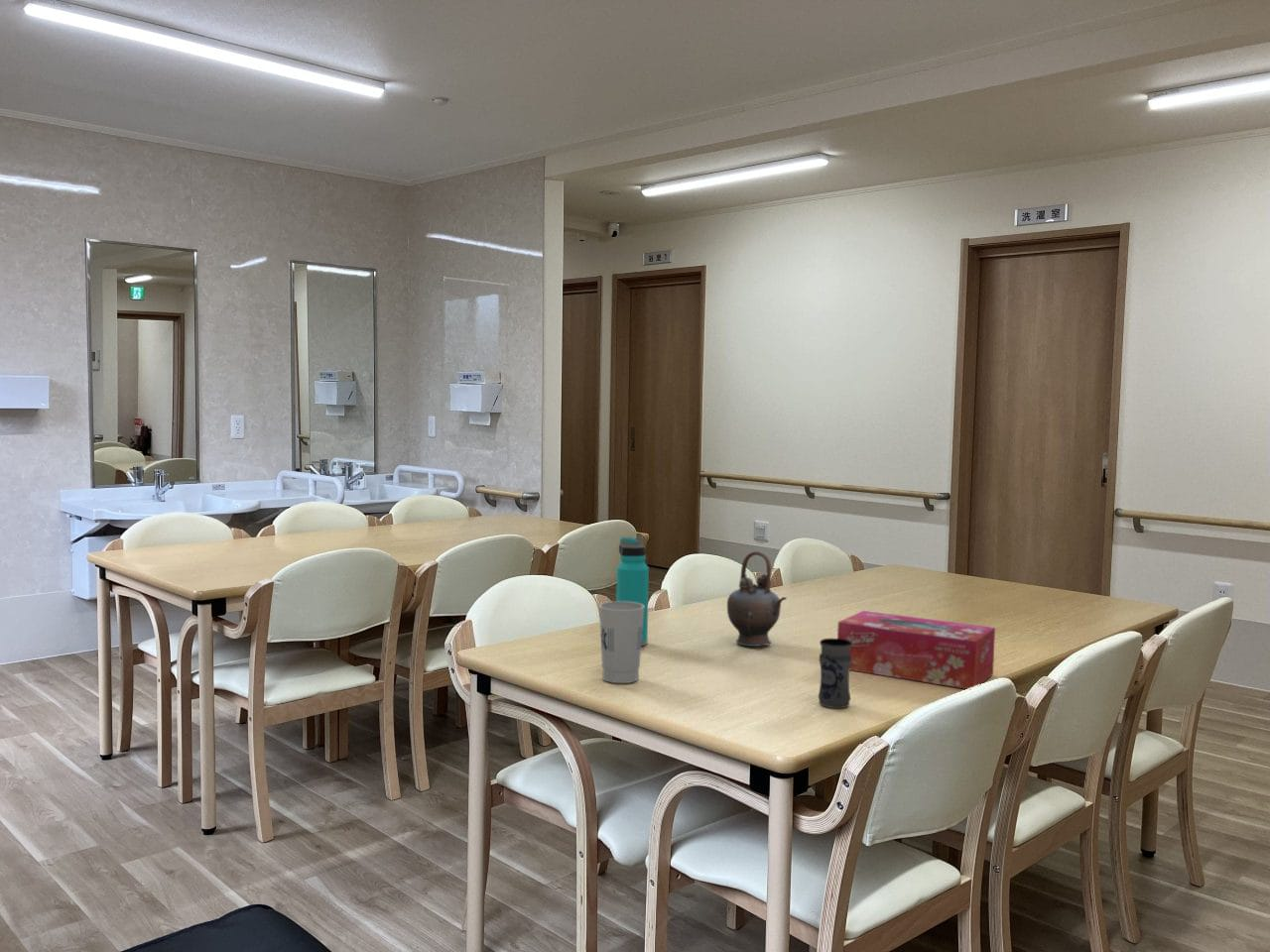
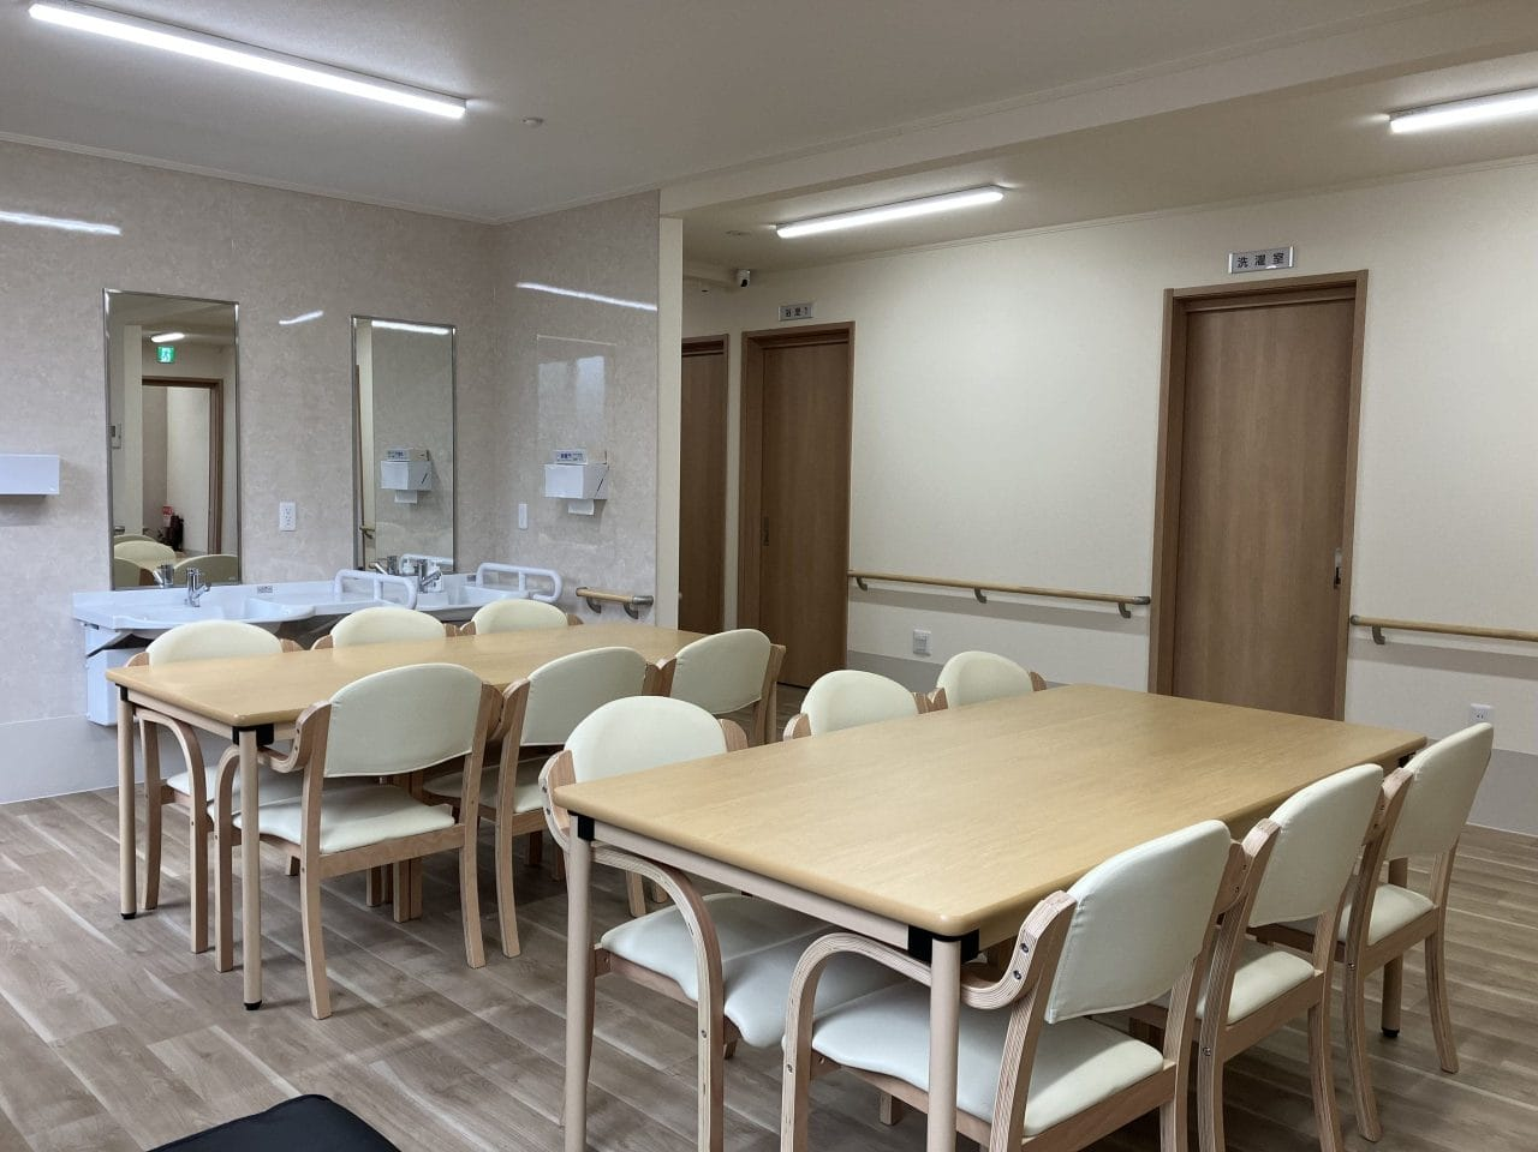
- water bottle [615,535,650,647]
- teapot [726,550,788,648]
- cup [598,601,644,684]
- jar [818,638,851,709]
- tissue box [836,610,996,690]
